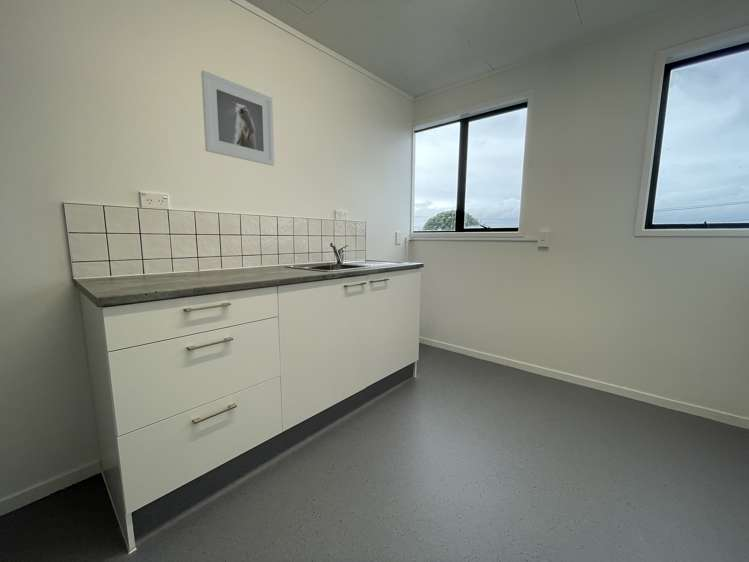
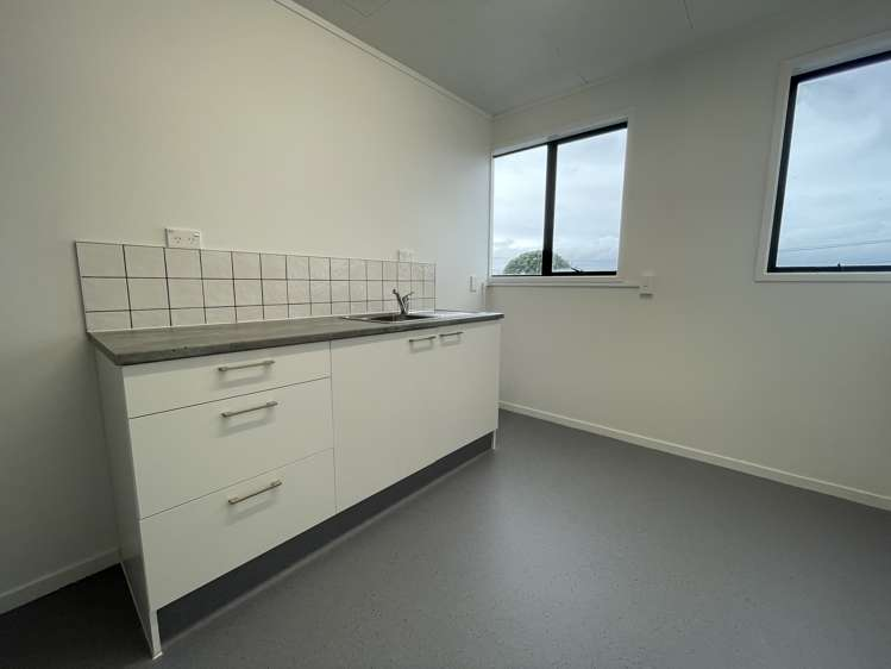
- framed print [200,69,275,166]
